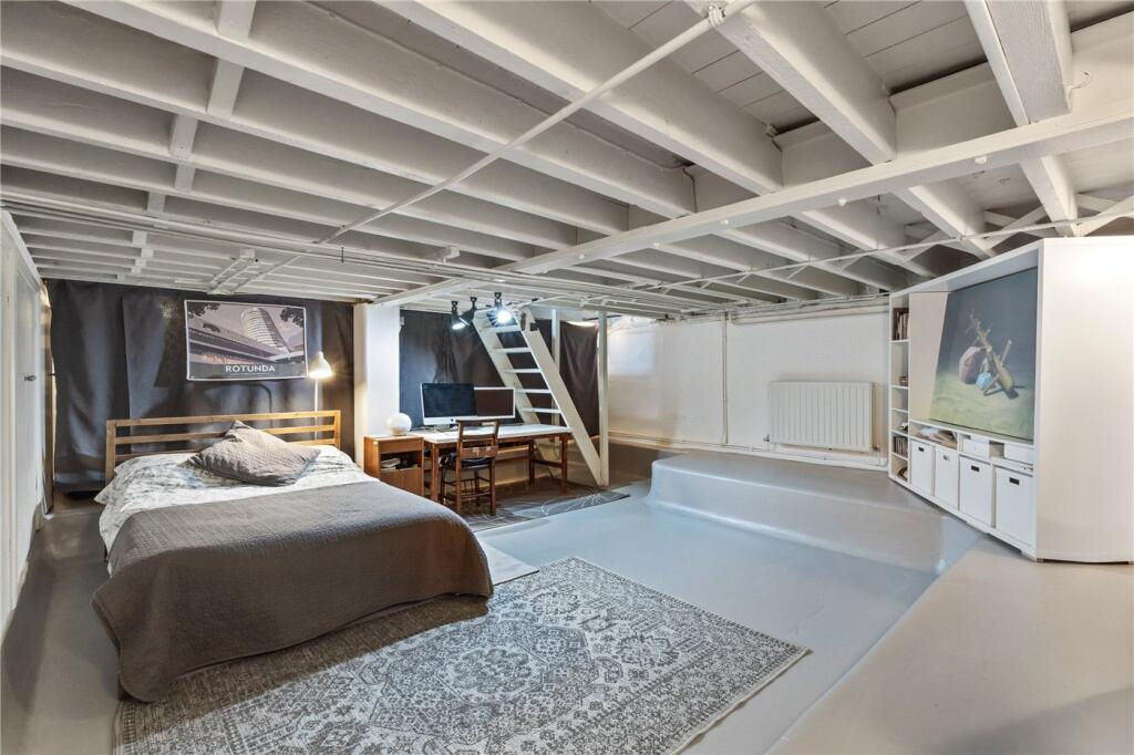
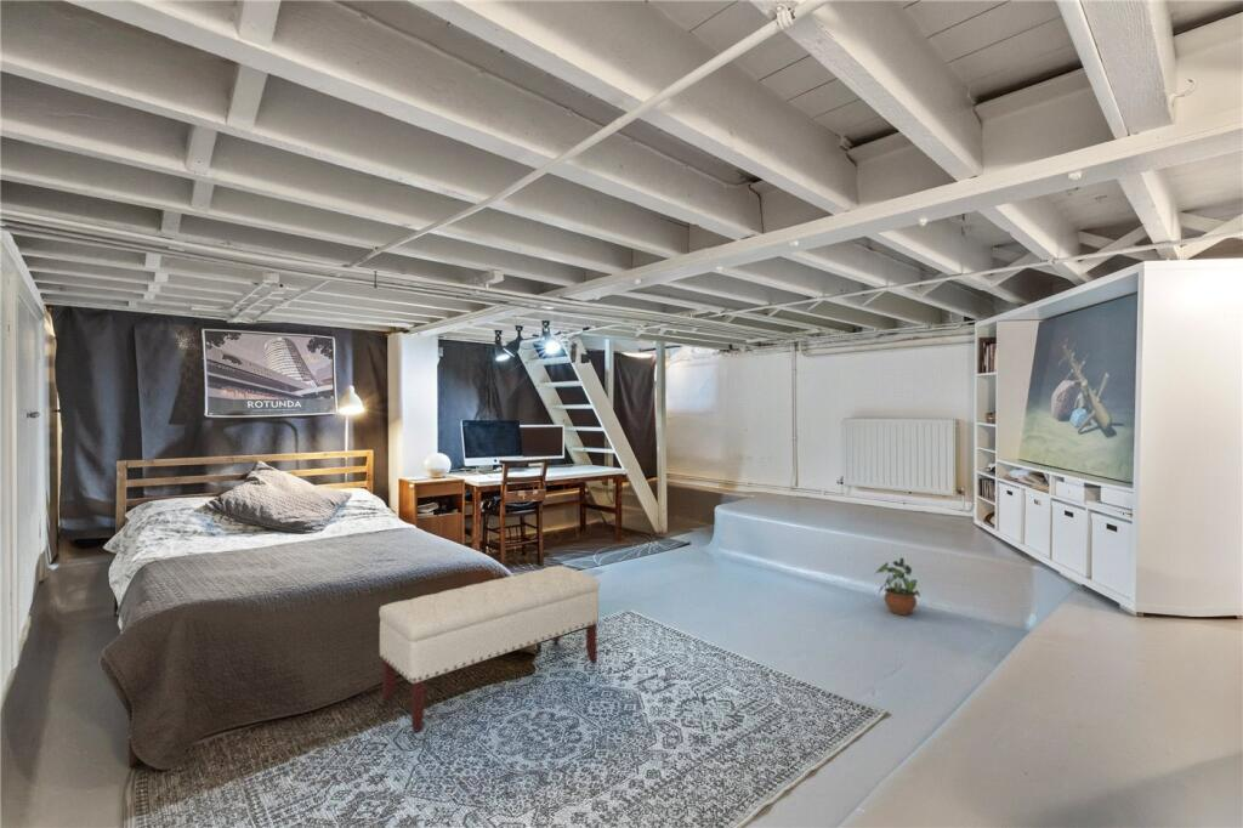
+ bench [378,565,601,733]
+ potted plant [874,556,921,616]
